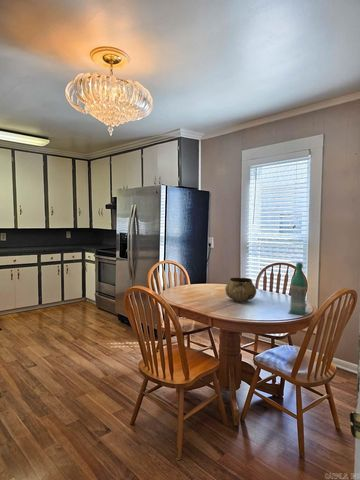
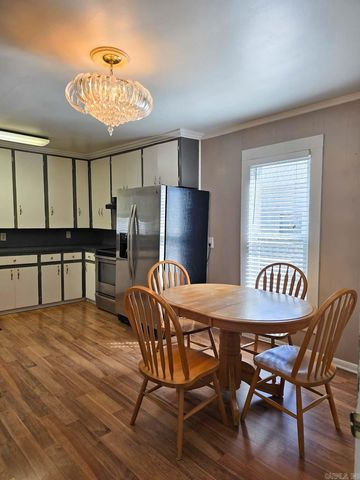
- decorative bowl [224,276,257,303]
- bottle [288,261,310,317]
